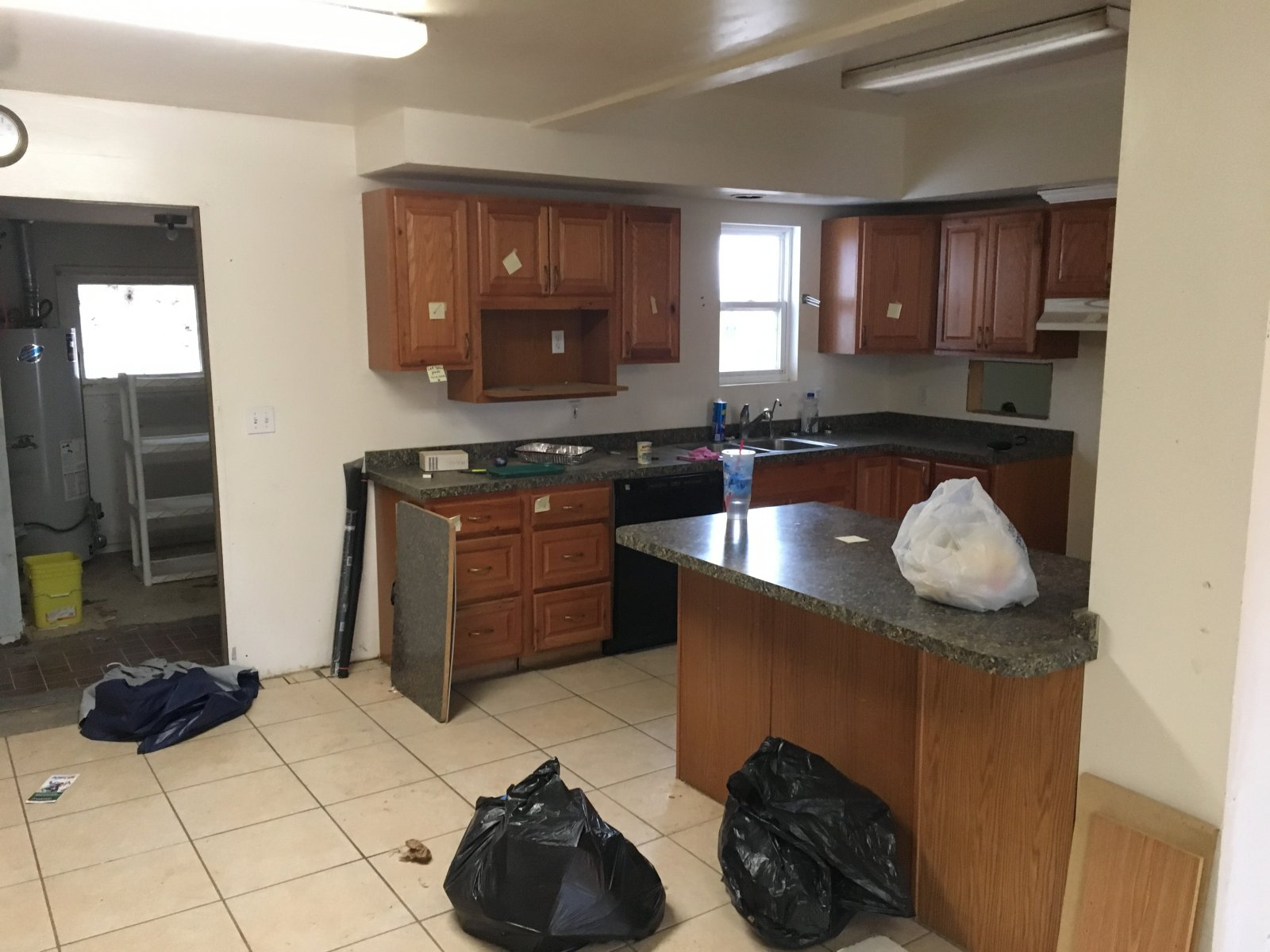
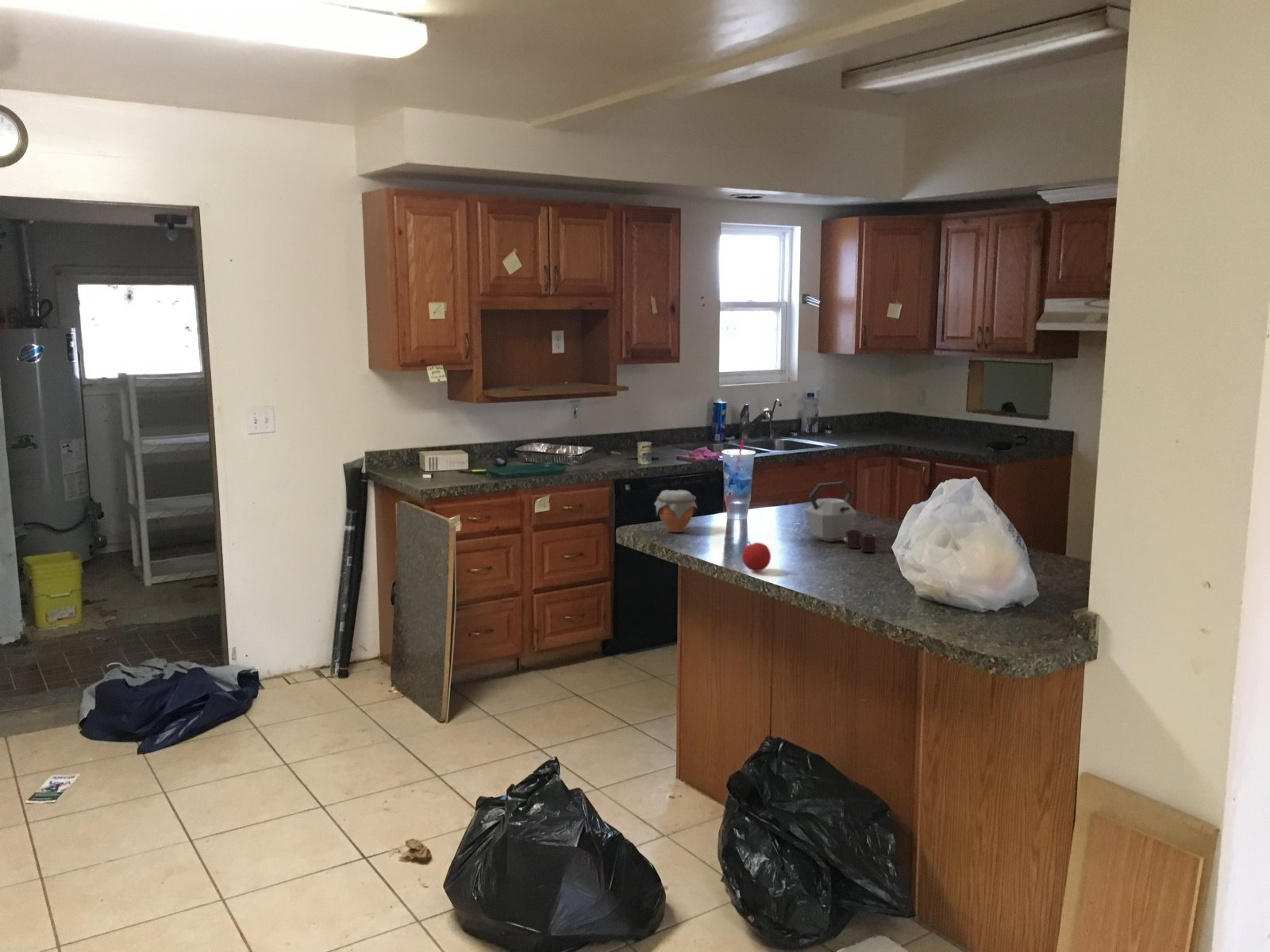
+ fruit [741,540,772,572]
+ jar [653,489,698,533]
+ kettle [804,481,877,553]
